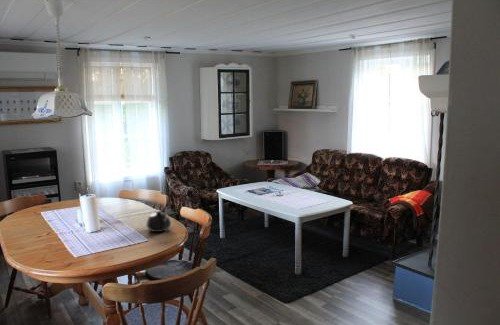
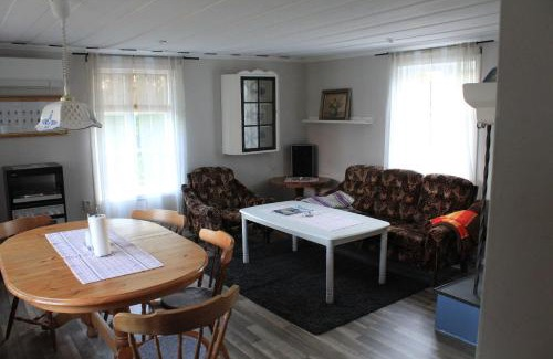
- teapot [145,209,172,233]
